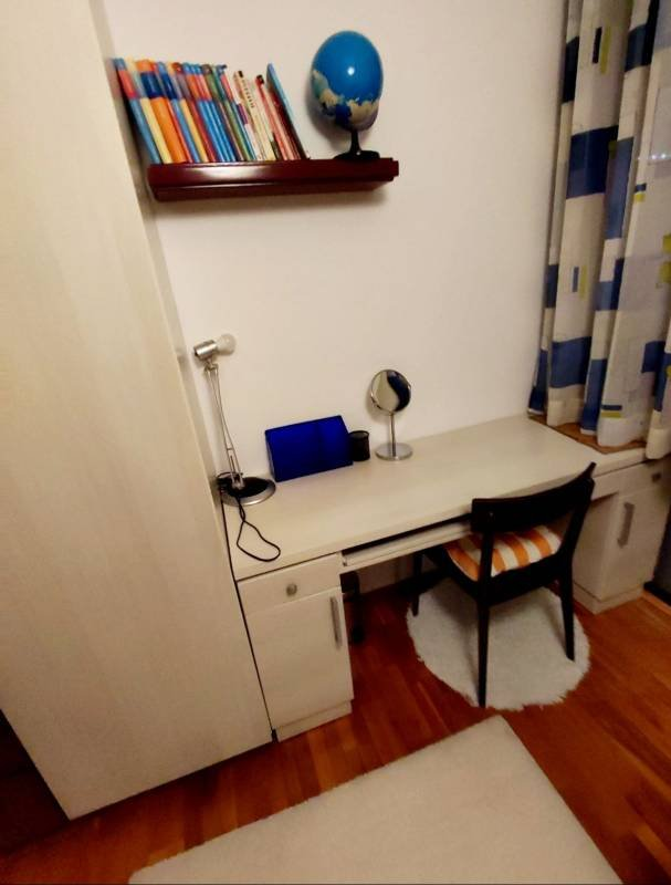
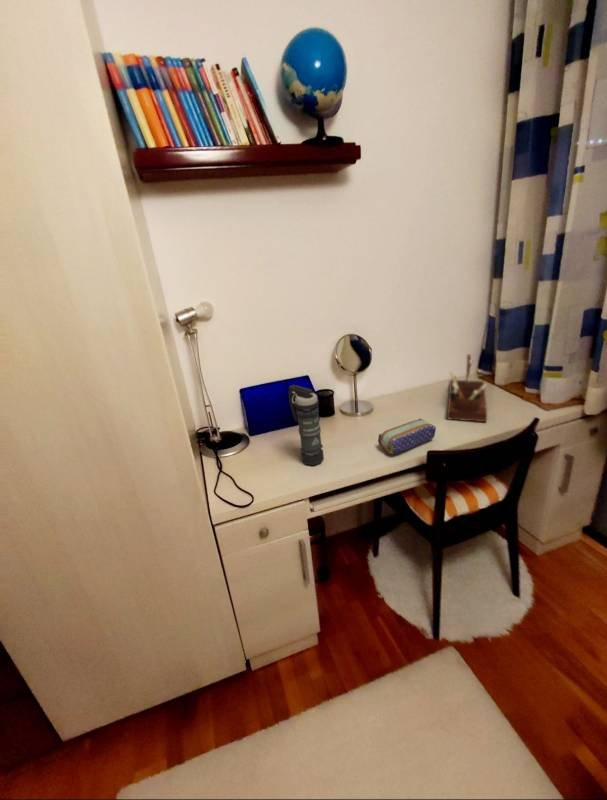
+ pencil case [377,418,437,456]
+ smoke grenade [288,384,325,466]
+ desk organizer [446,353,488,423]
